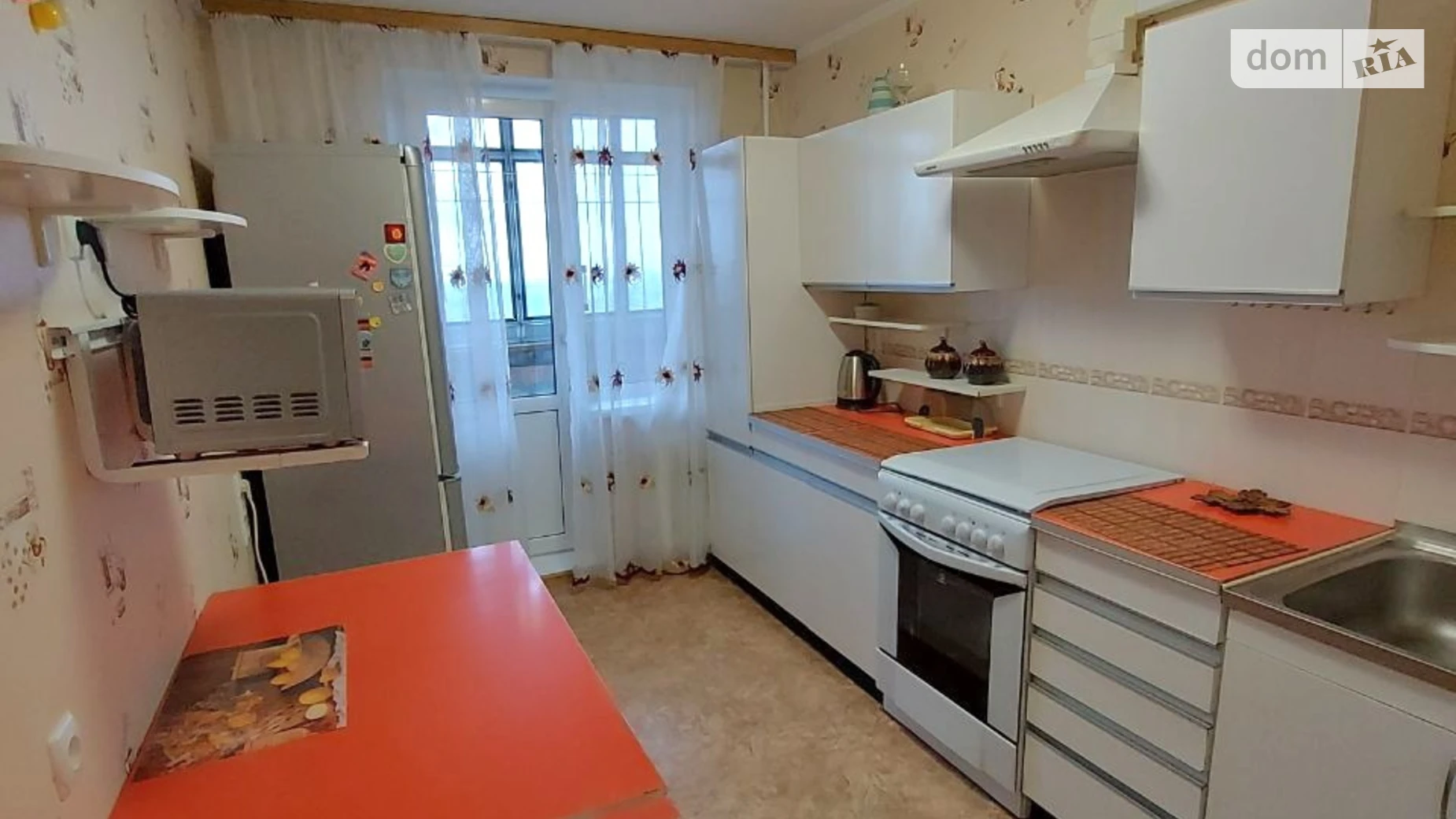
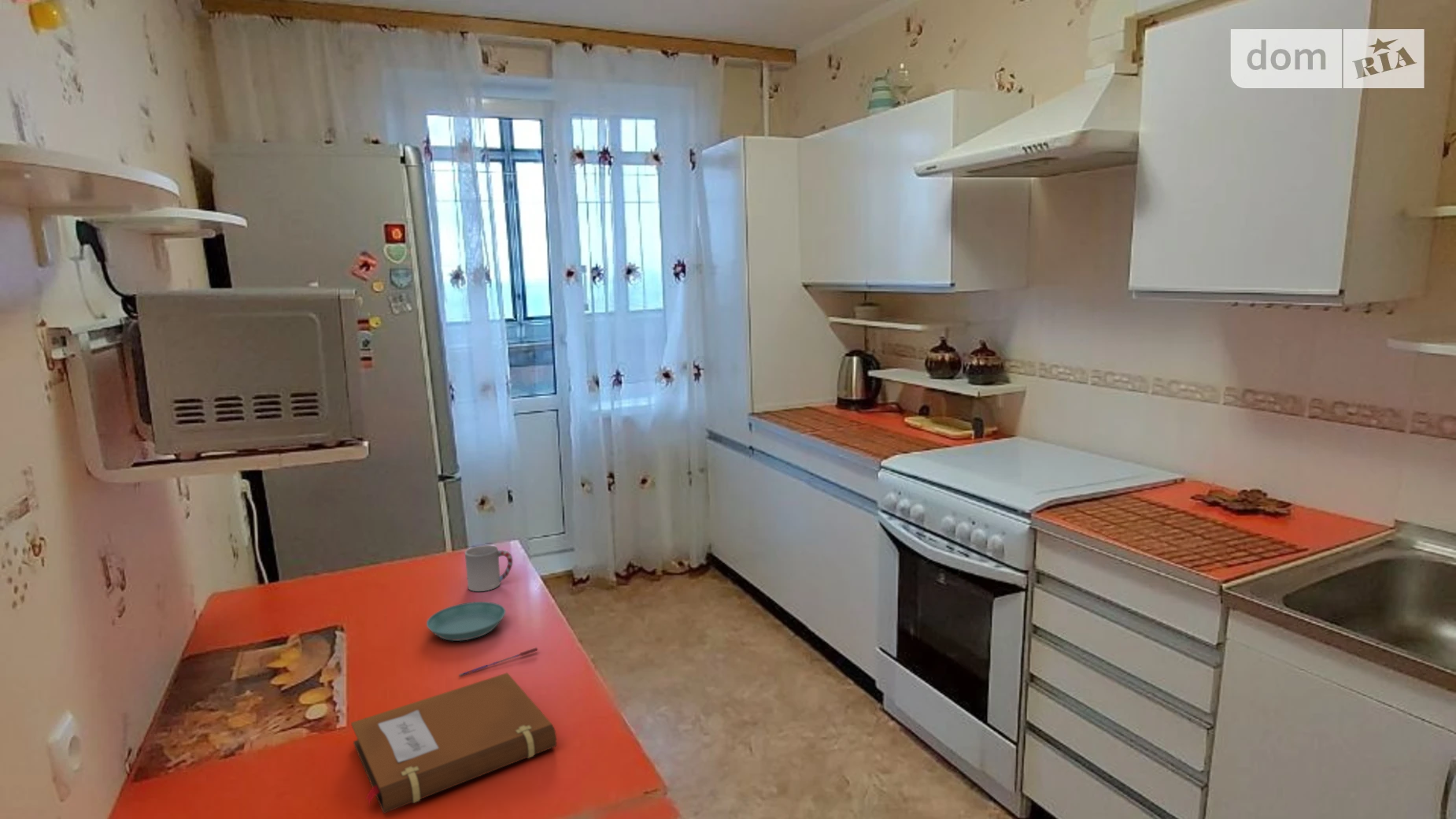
+ pen [457,647,538,677]
+ notebook [350,672,557,814]
+ saucer [426,601,506,642]
+ cup [464,544,513,592]
